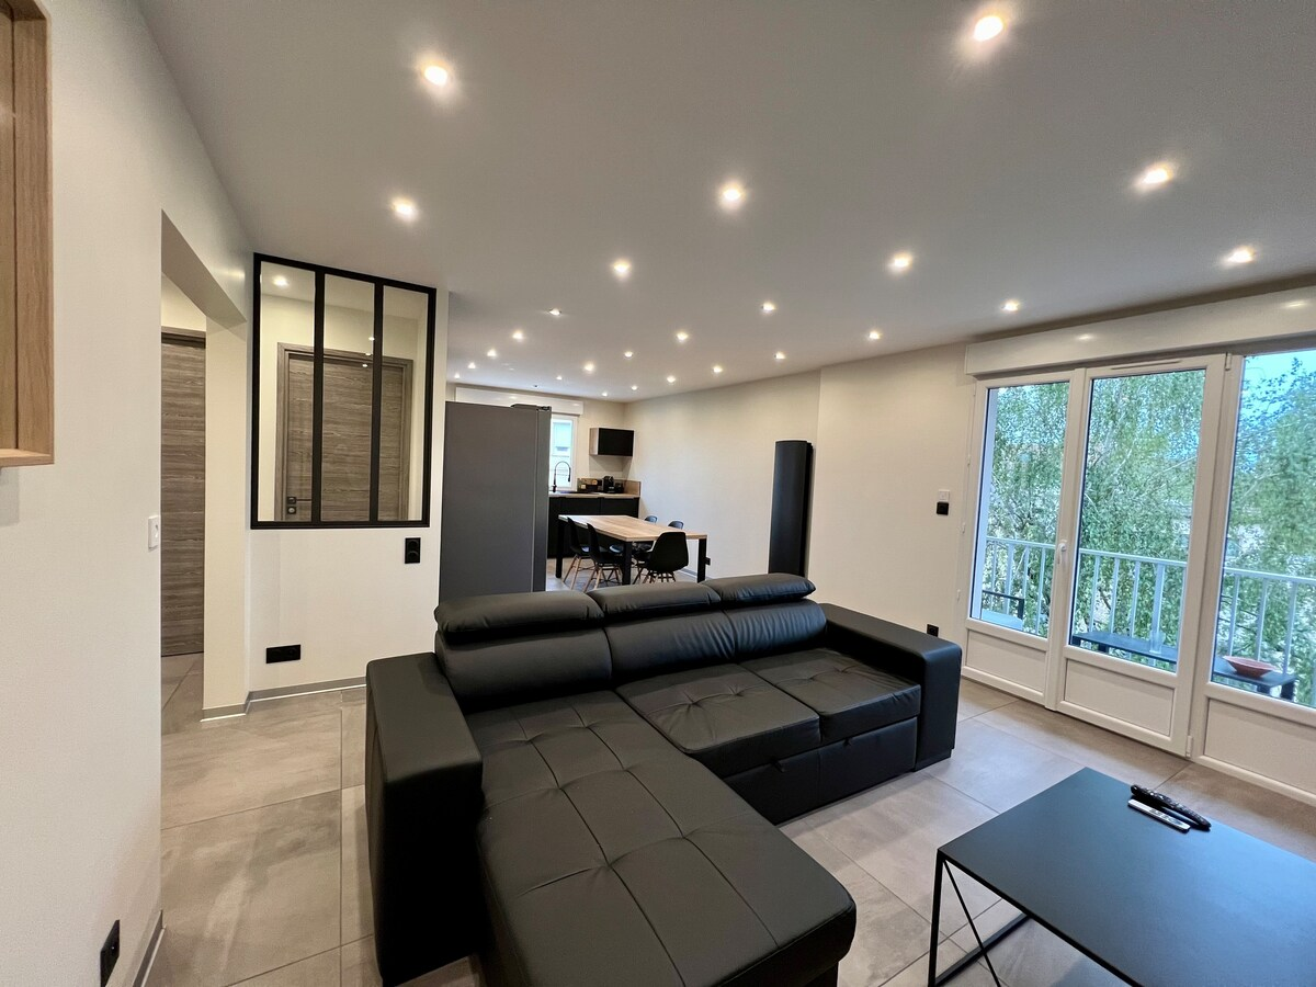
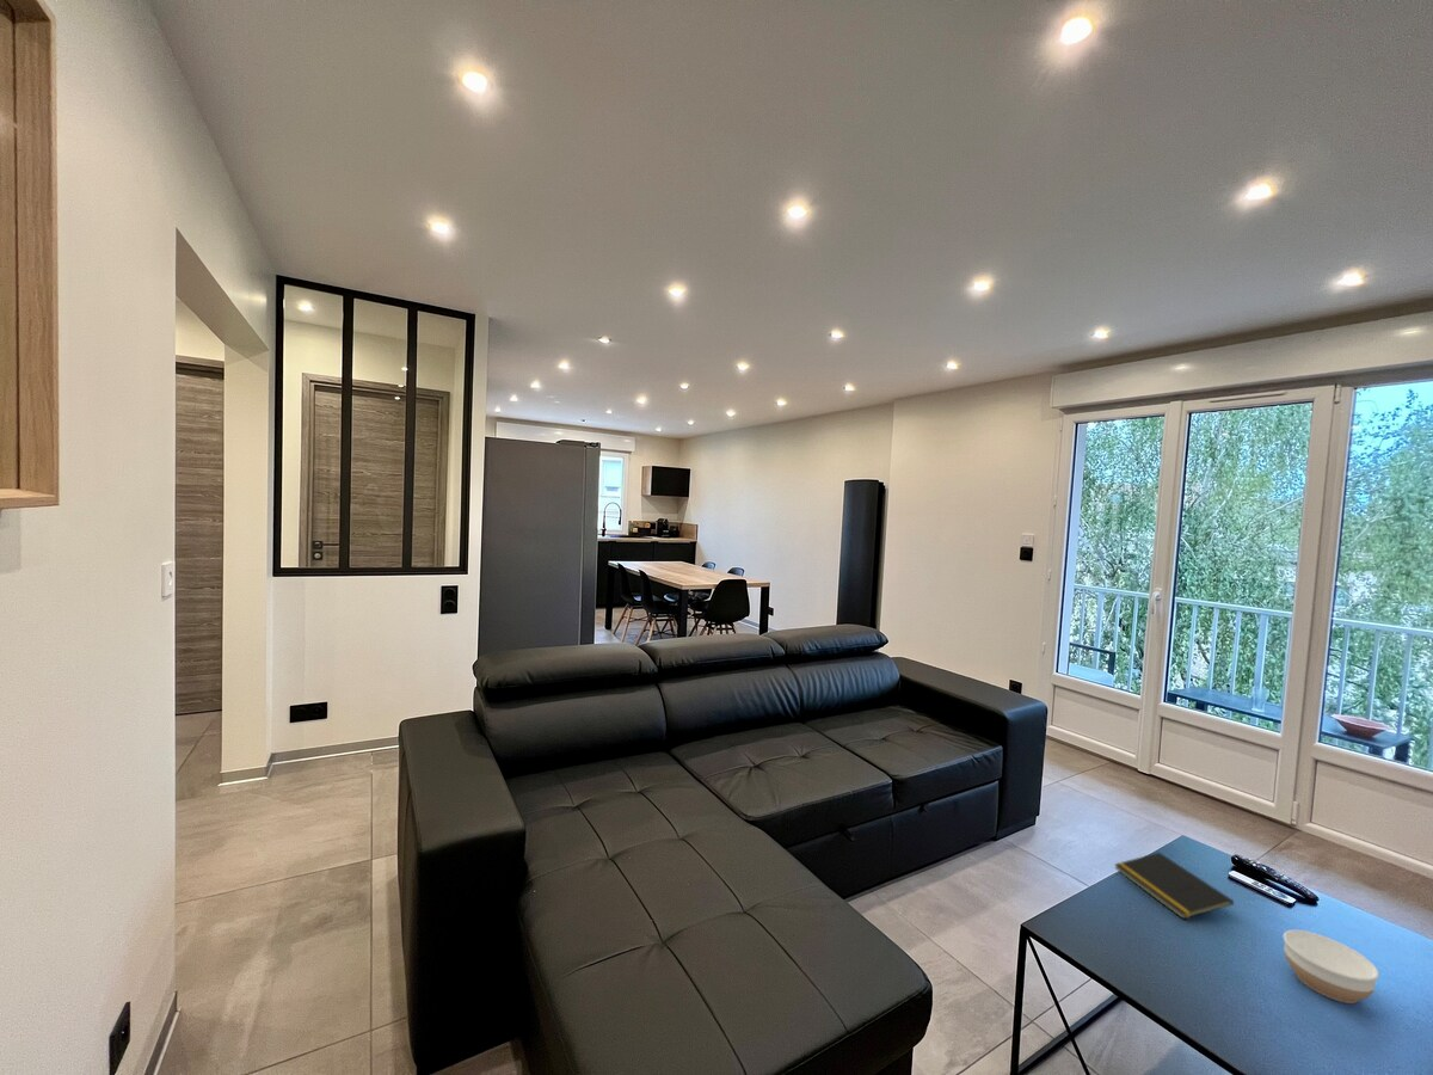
+ bowl [1283,929,1380,1005]
+ notepad [1113,852,1235,920]
